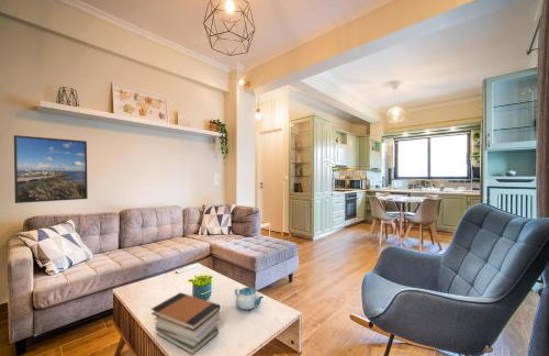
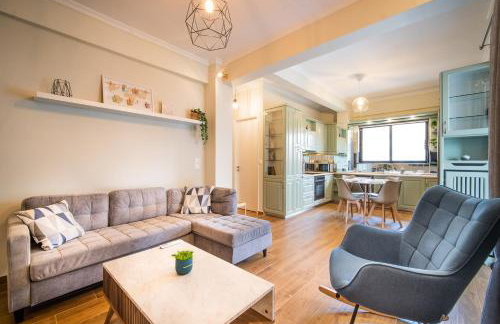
- chinaware [234,286,265,311]
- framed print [13,134,89,204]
- book stack [150,291,221,356]
